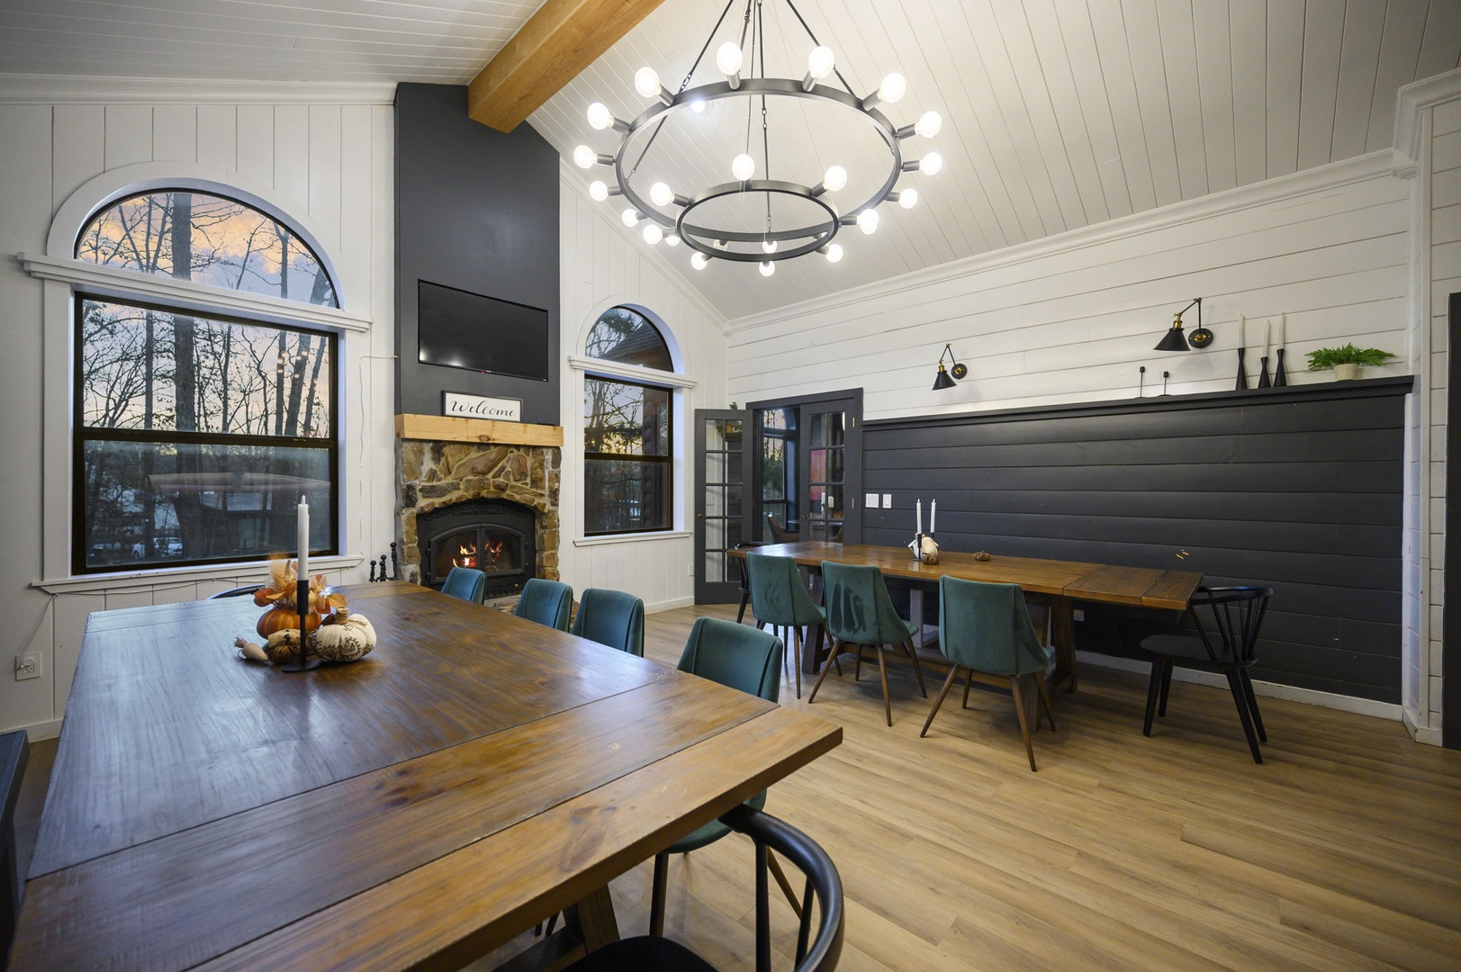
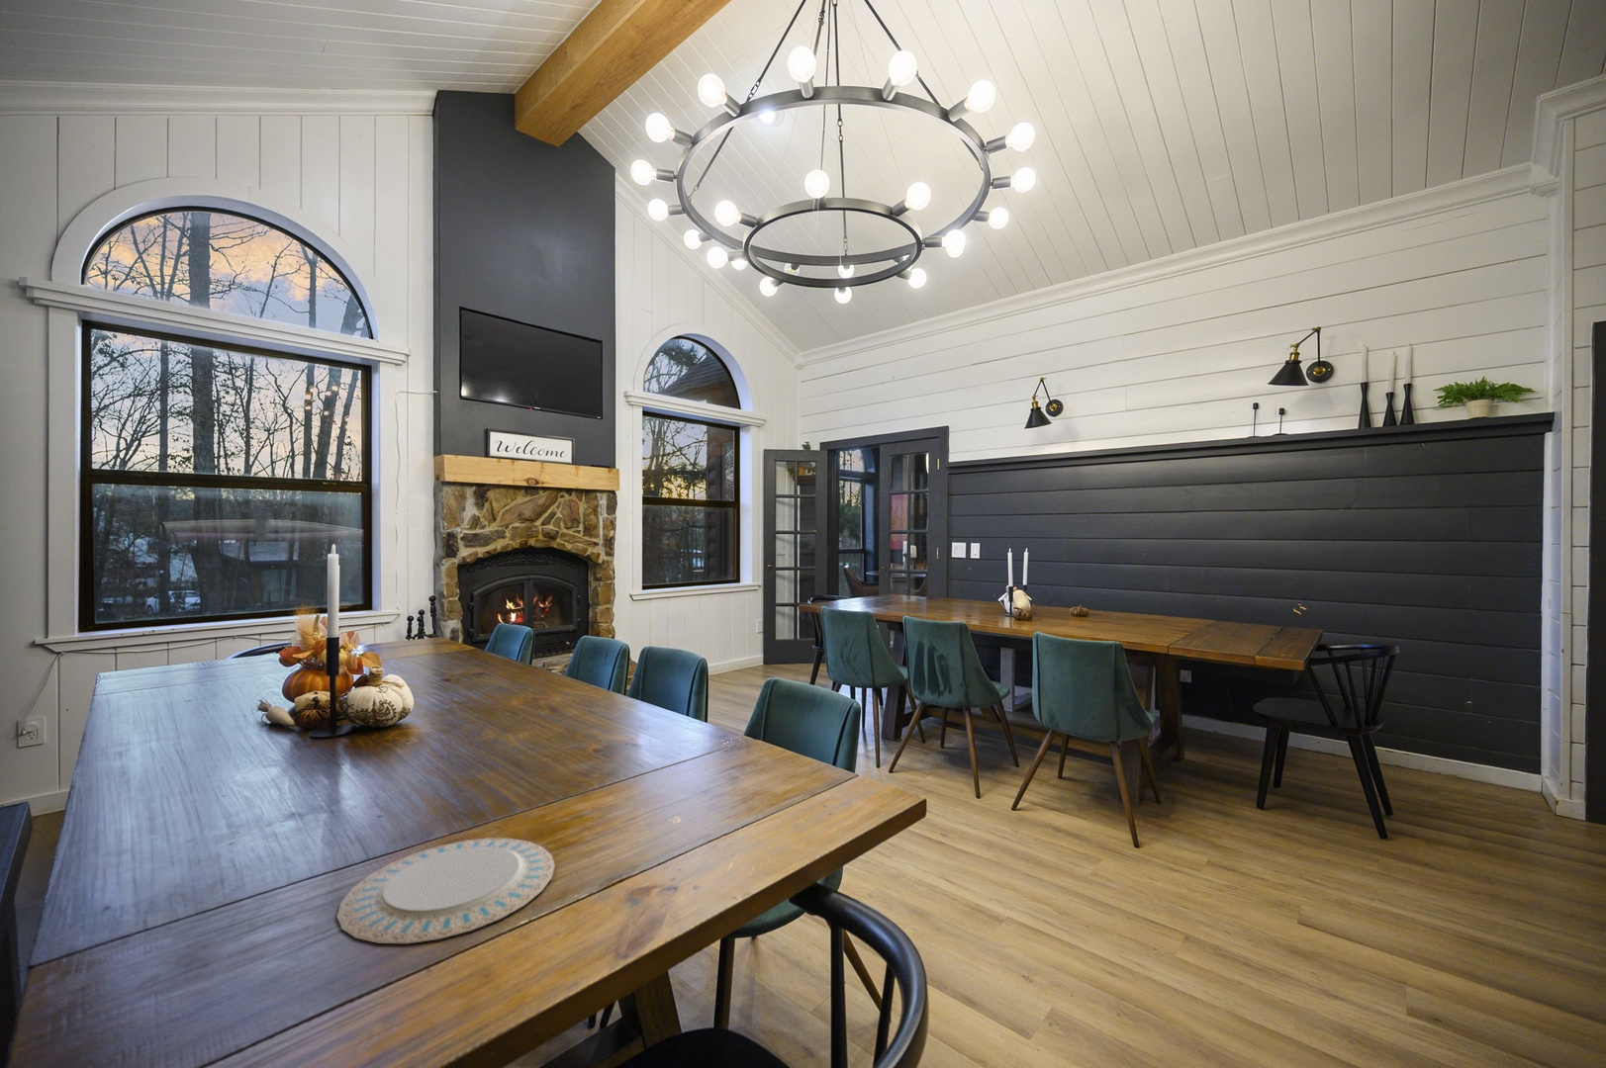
+ chinaware [335,837,556,944]
